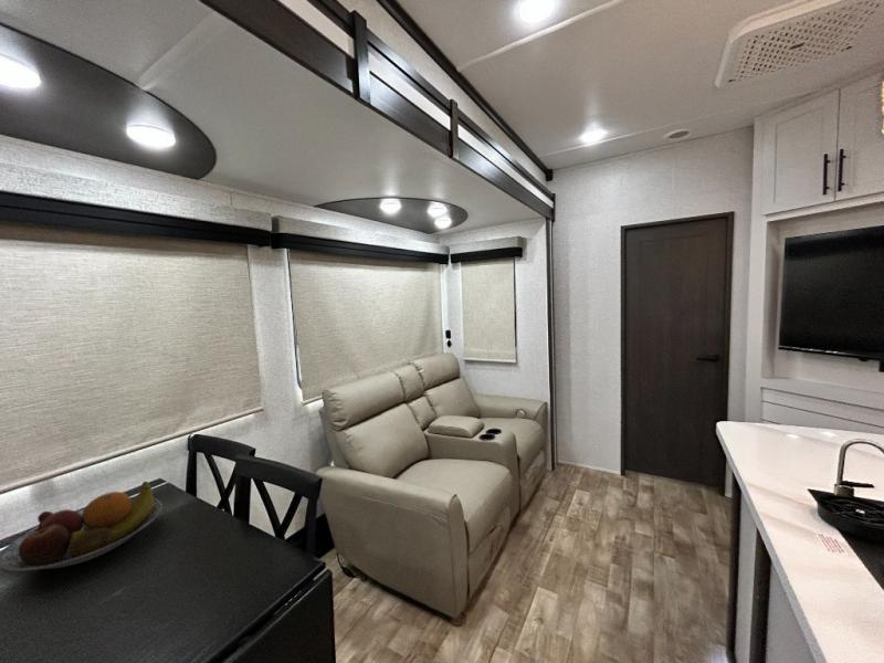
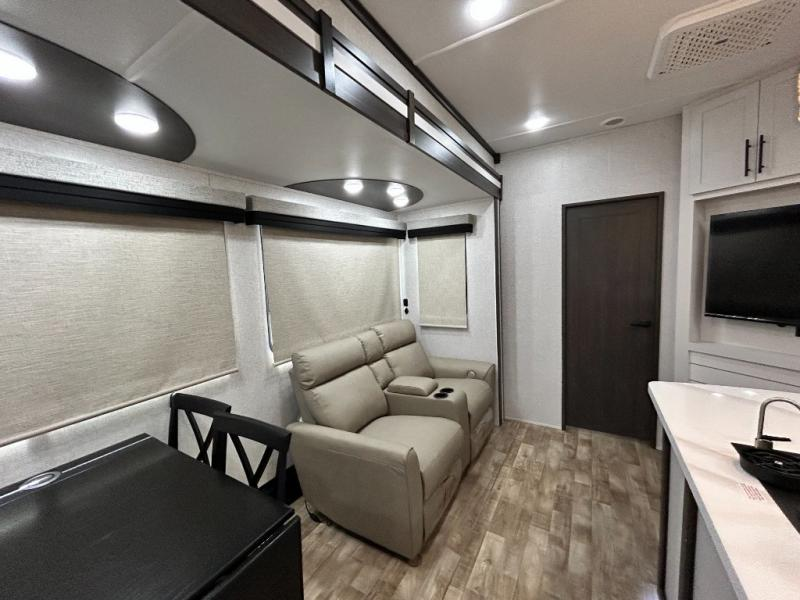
- fruit bowl [0,480,164,572]
